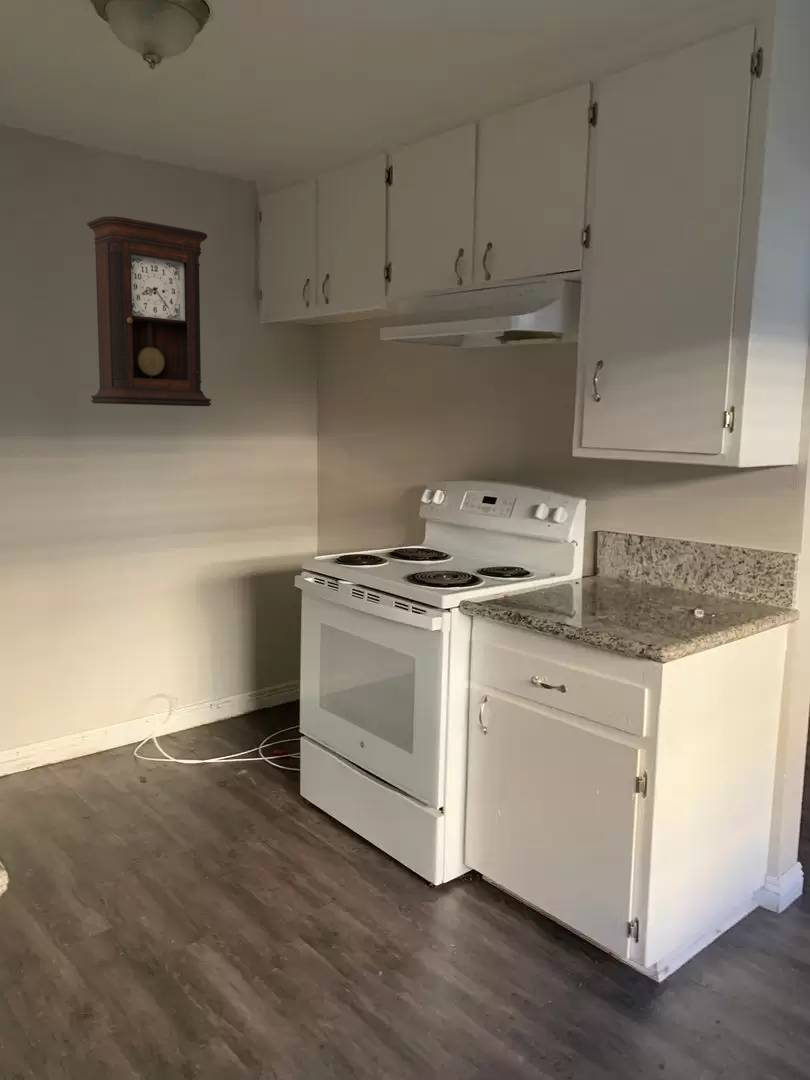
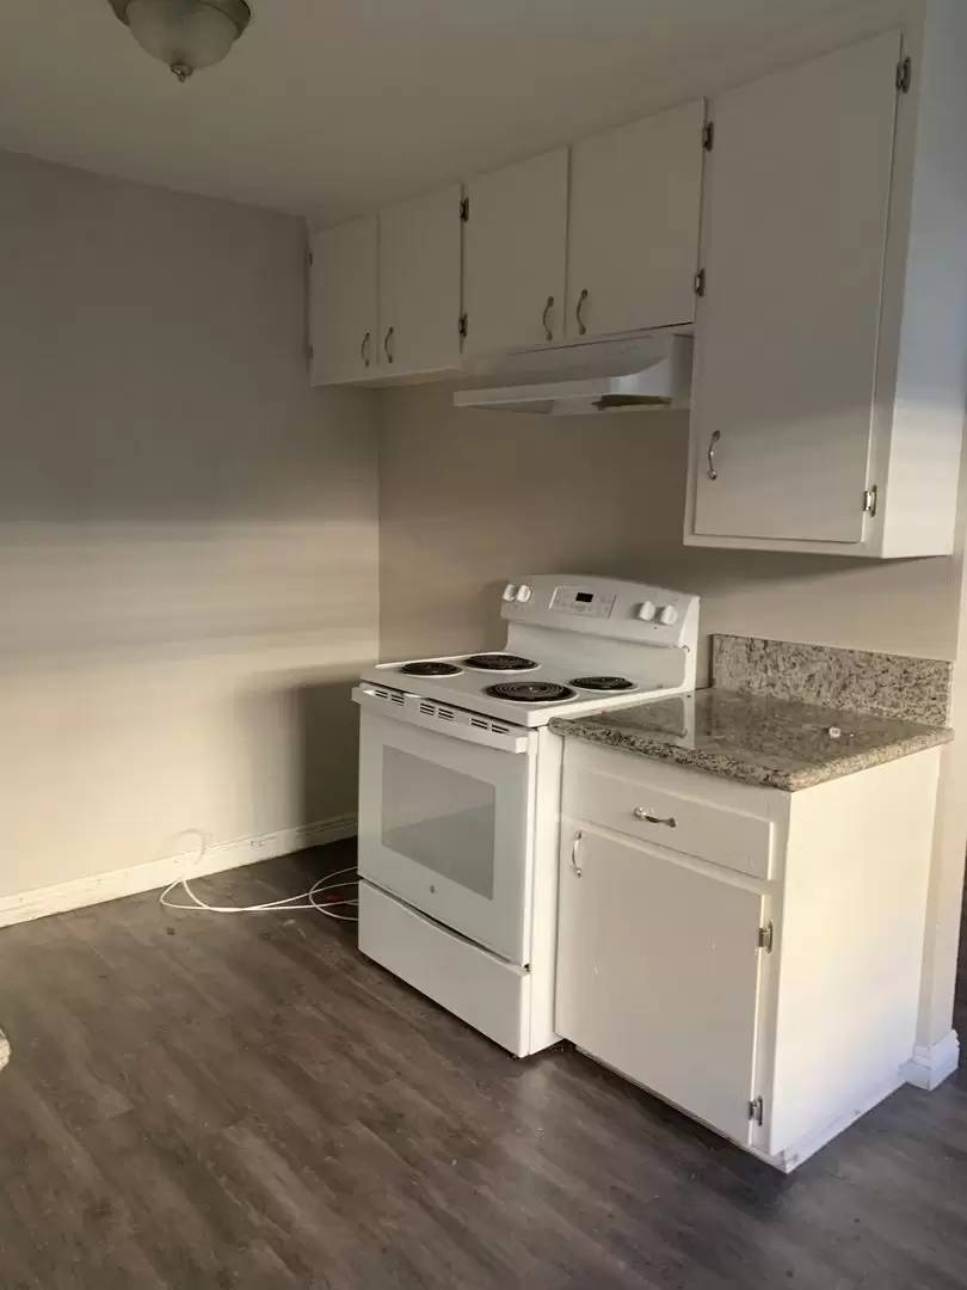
- pendulum clock [86,215,212,407]
